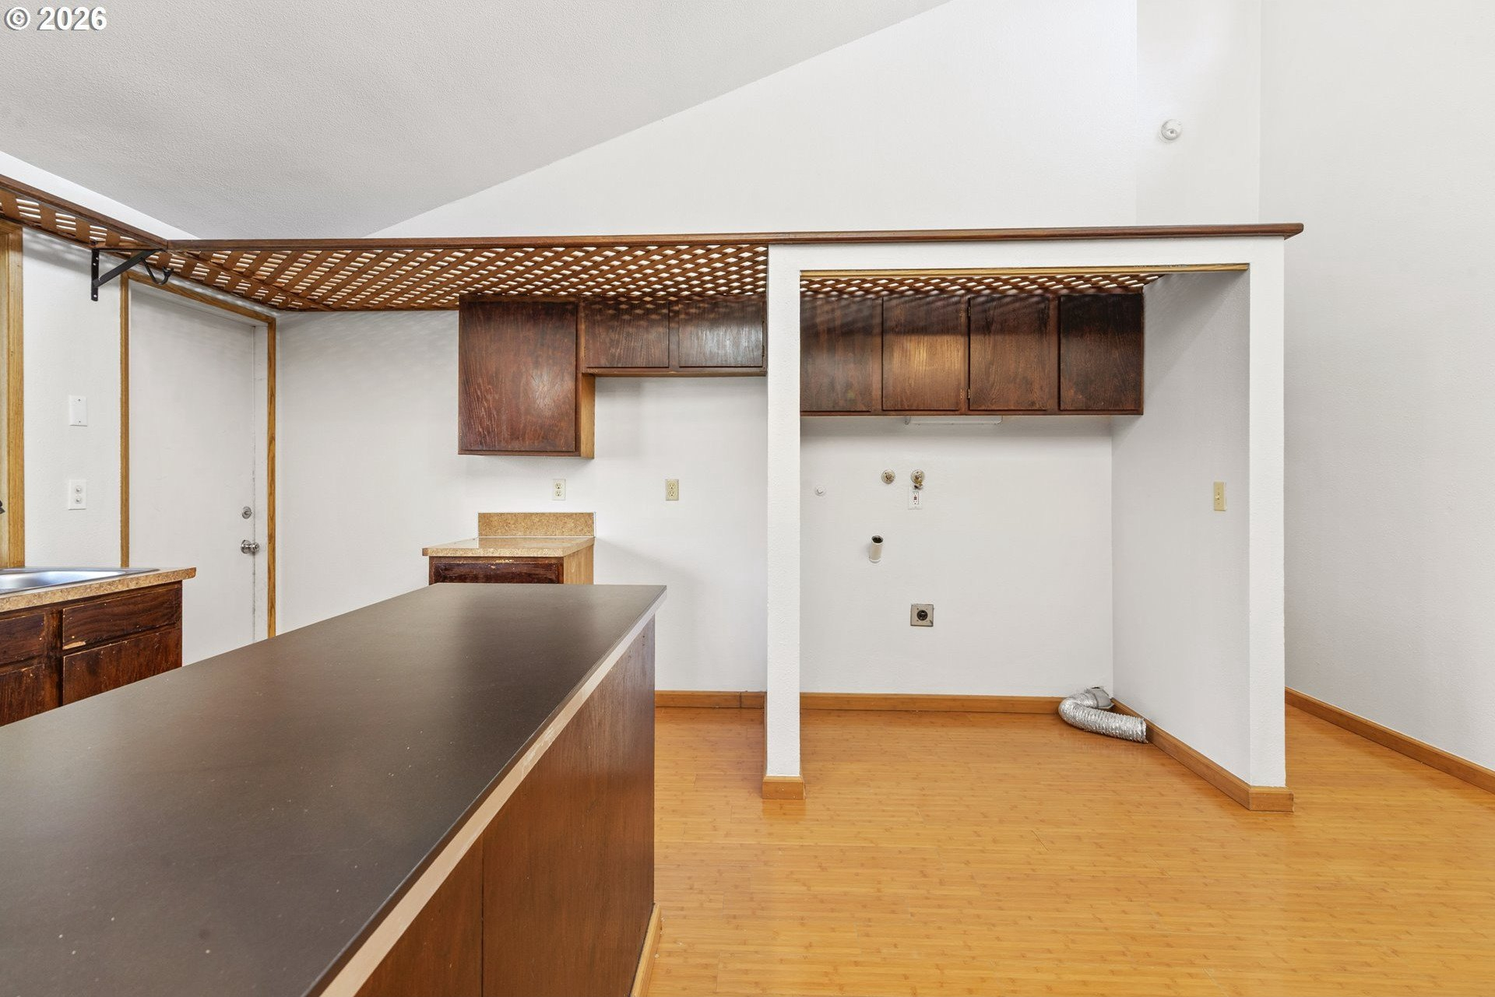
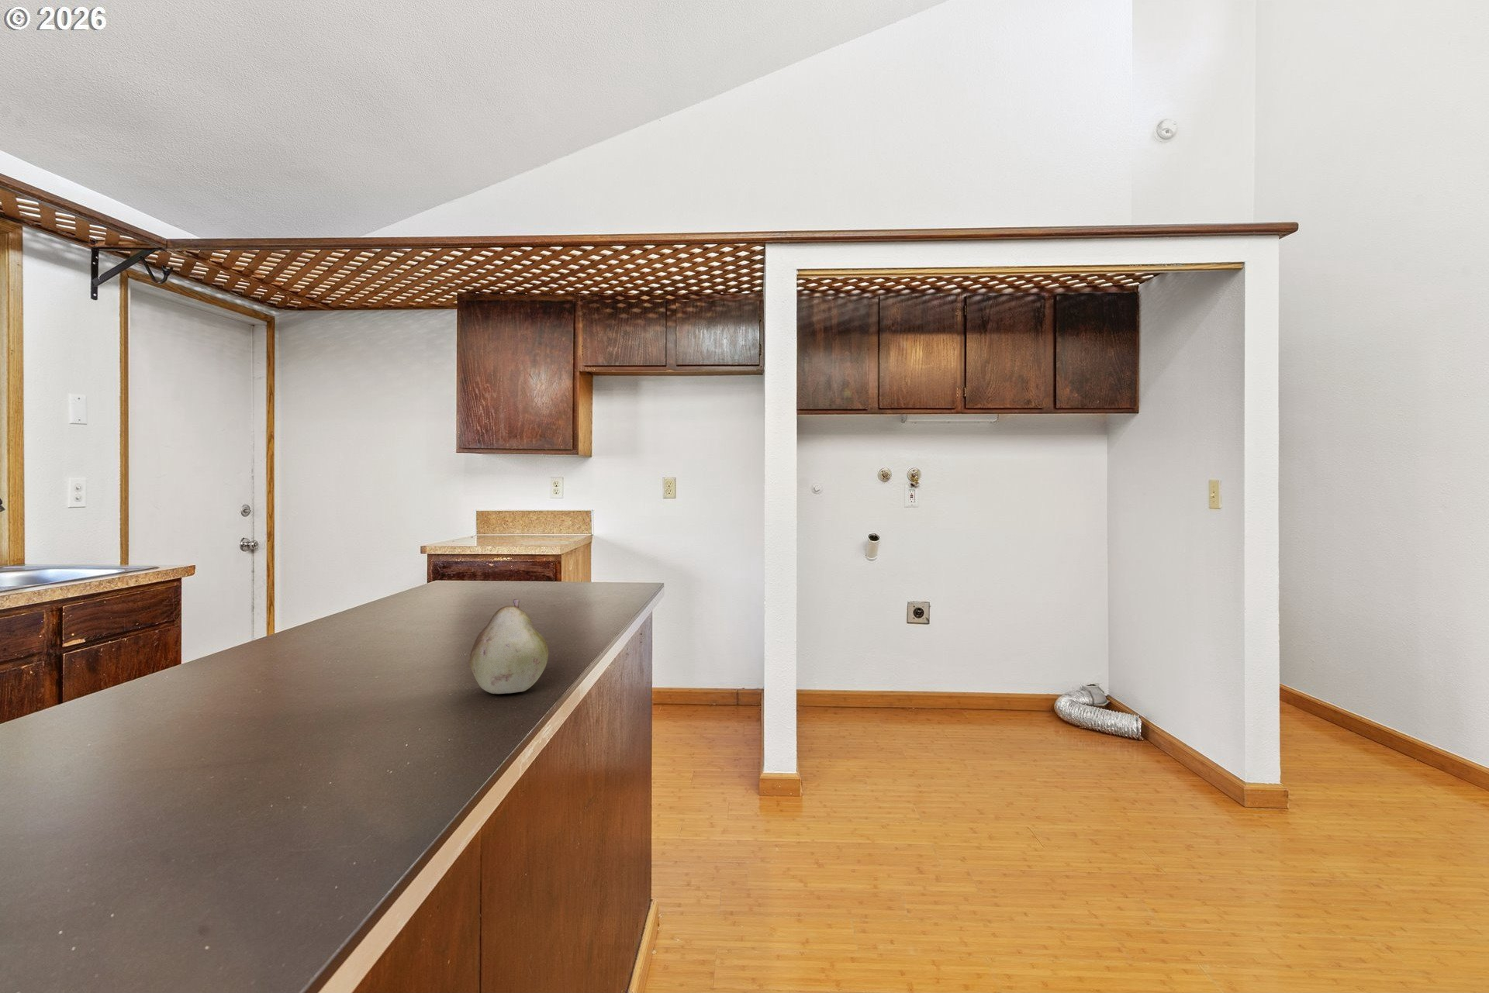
+ fruit [469,598,549,695]
